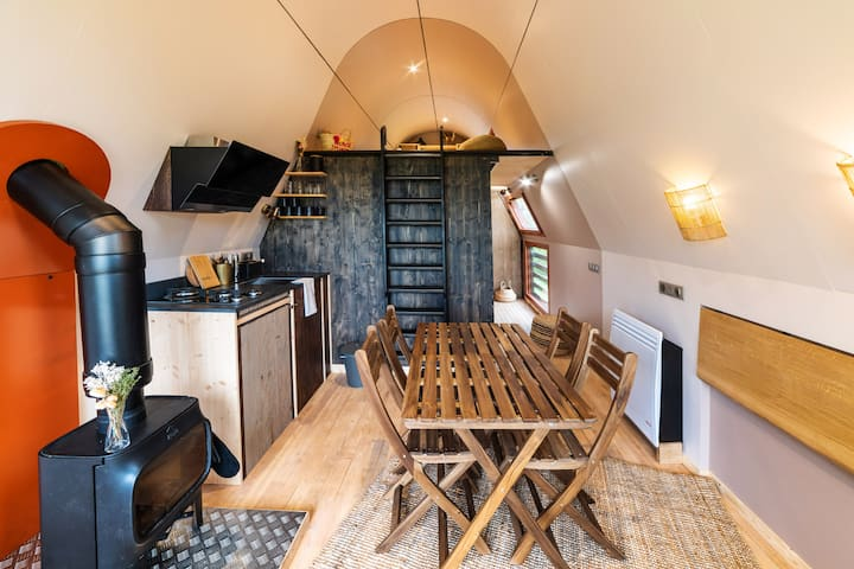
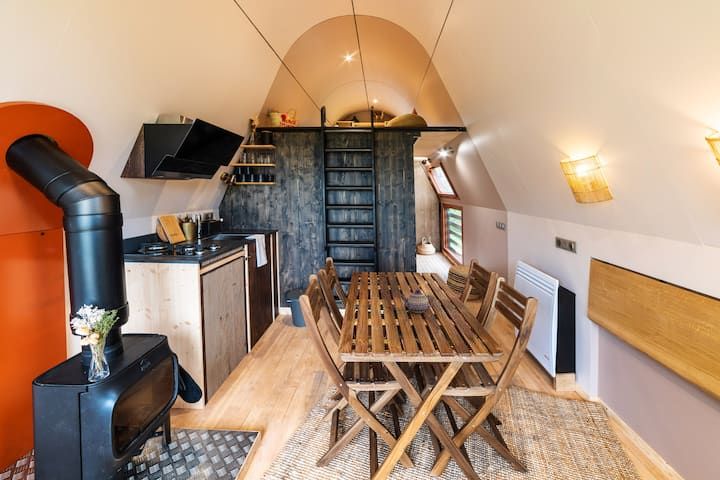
+ teapot [399,289,436,313]
